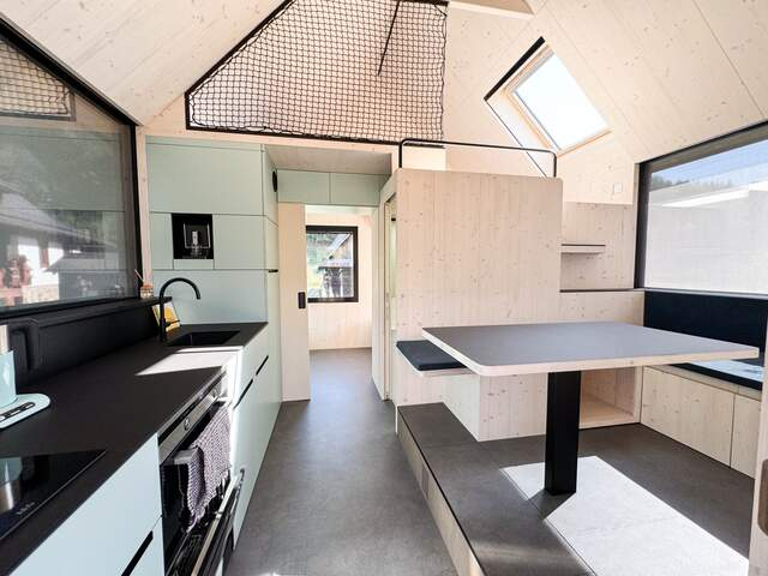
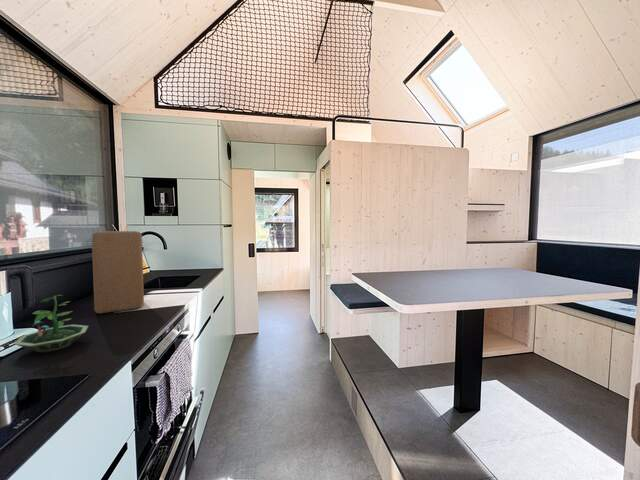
+ terrarium [12,294,89,354]
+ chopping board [91,230,145,315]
